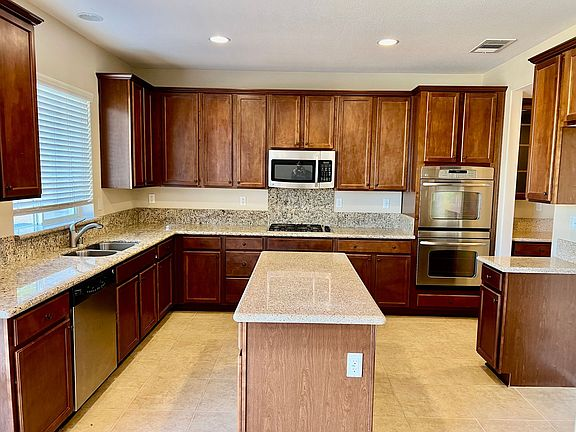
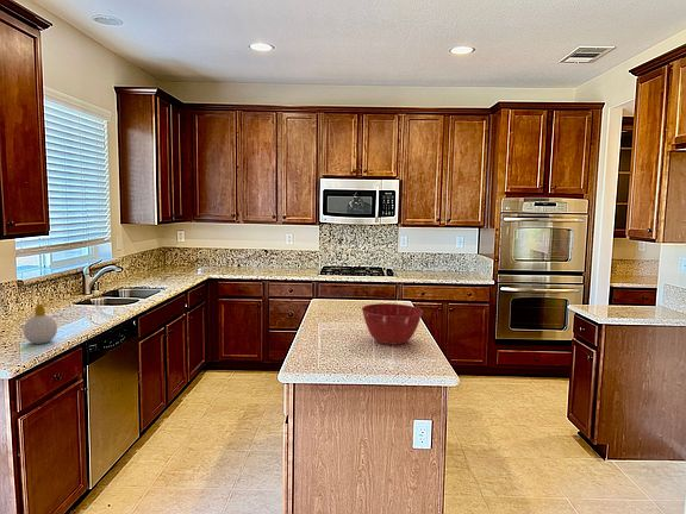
+ mixing bowl [361,302,424,346]
+ soap bottle [23,302,58,345]
